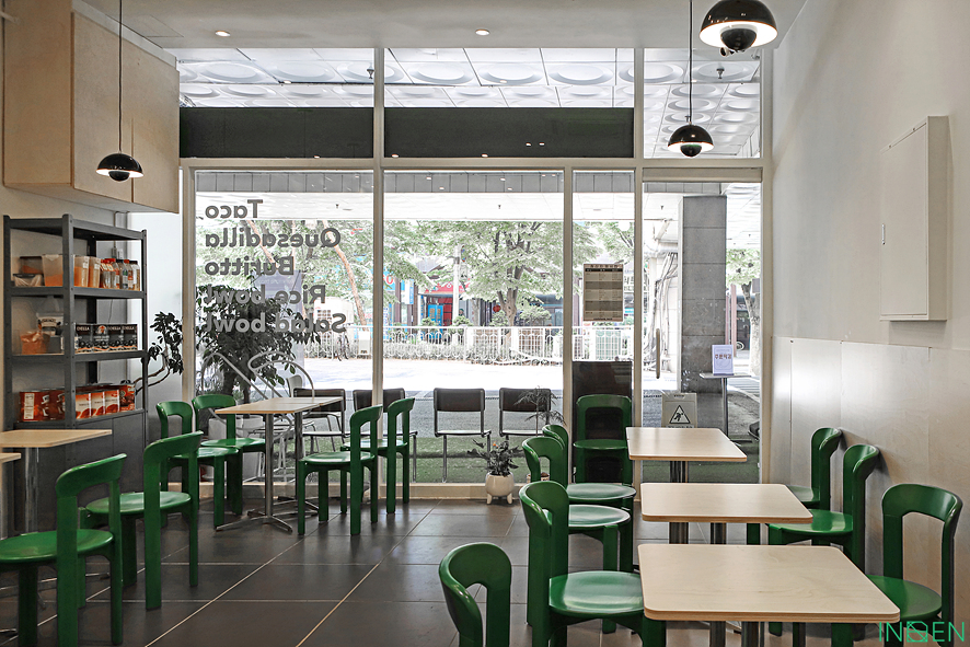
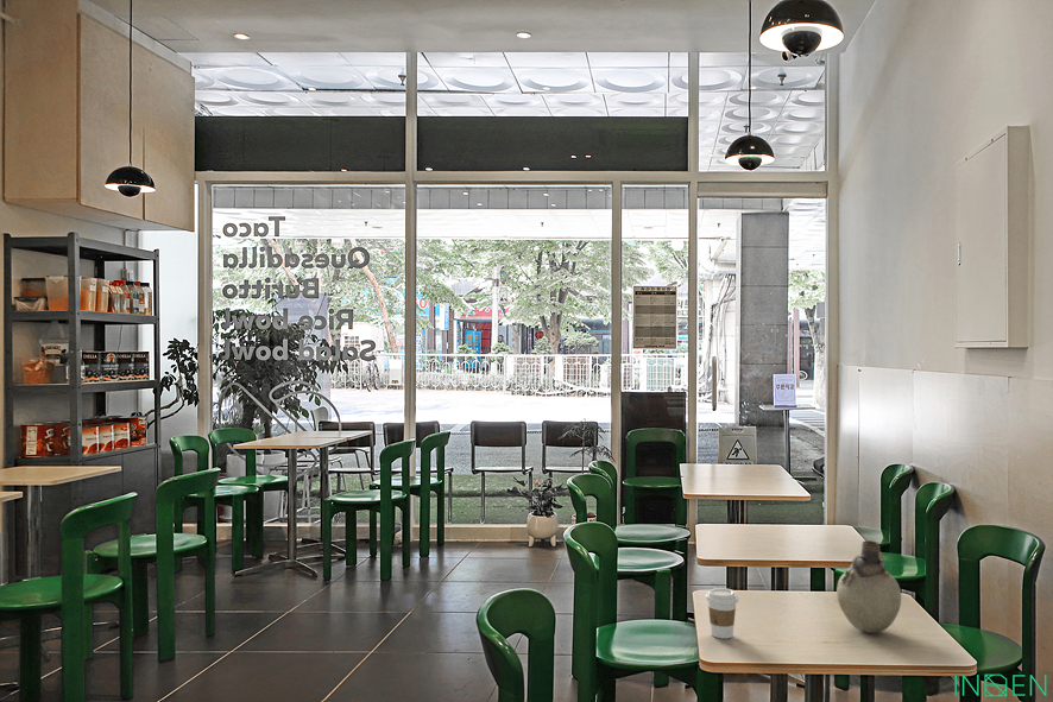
+ vase [836,539,902,634]
+ coffee cup [705,587,739,640]
